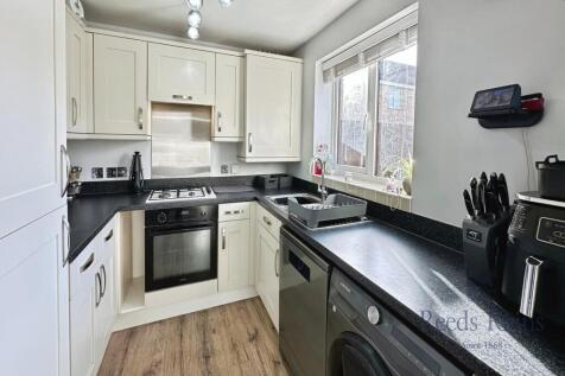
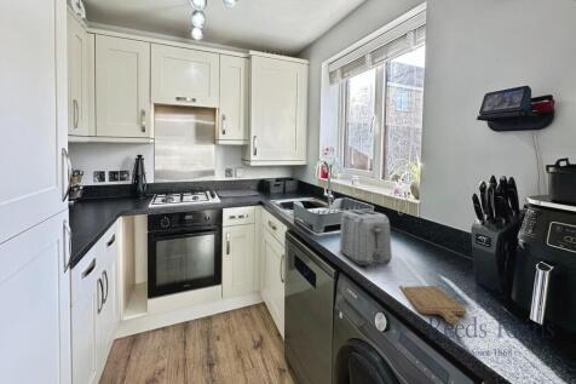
+ chopping board [398,285,467,325]
+ toaster [339,210,393,266]
